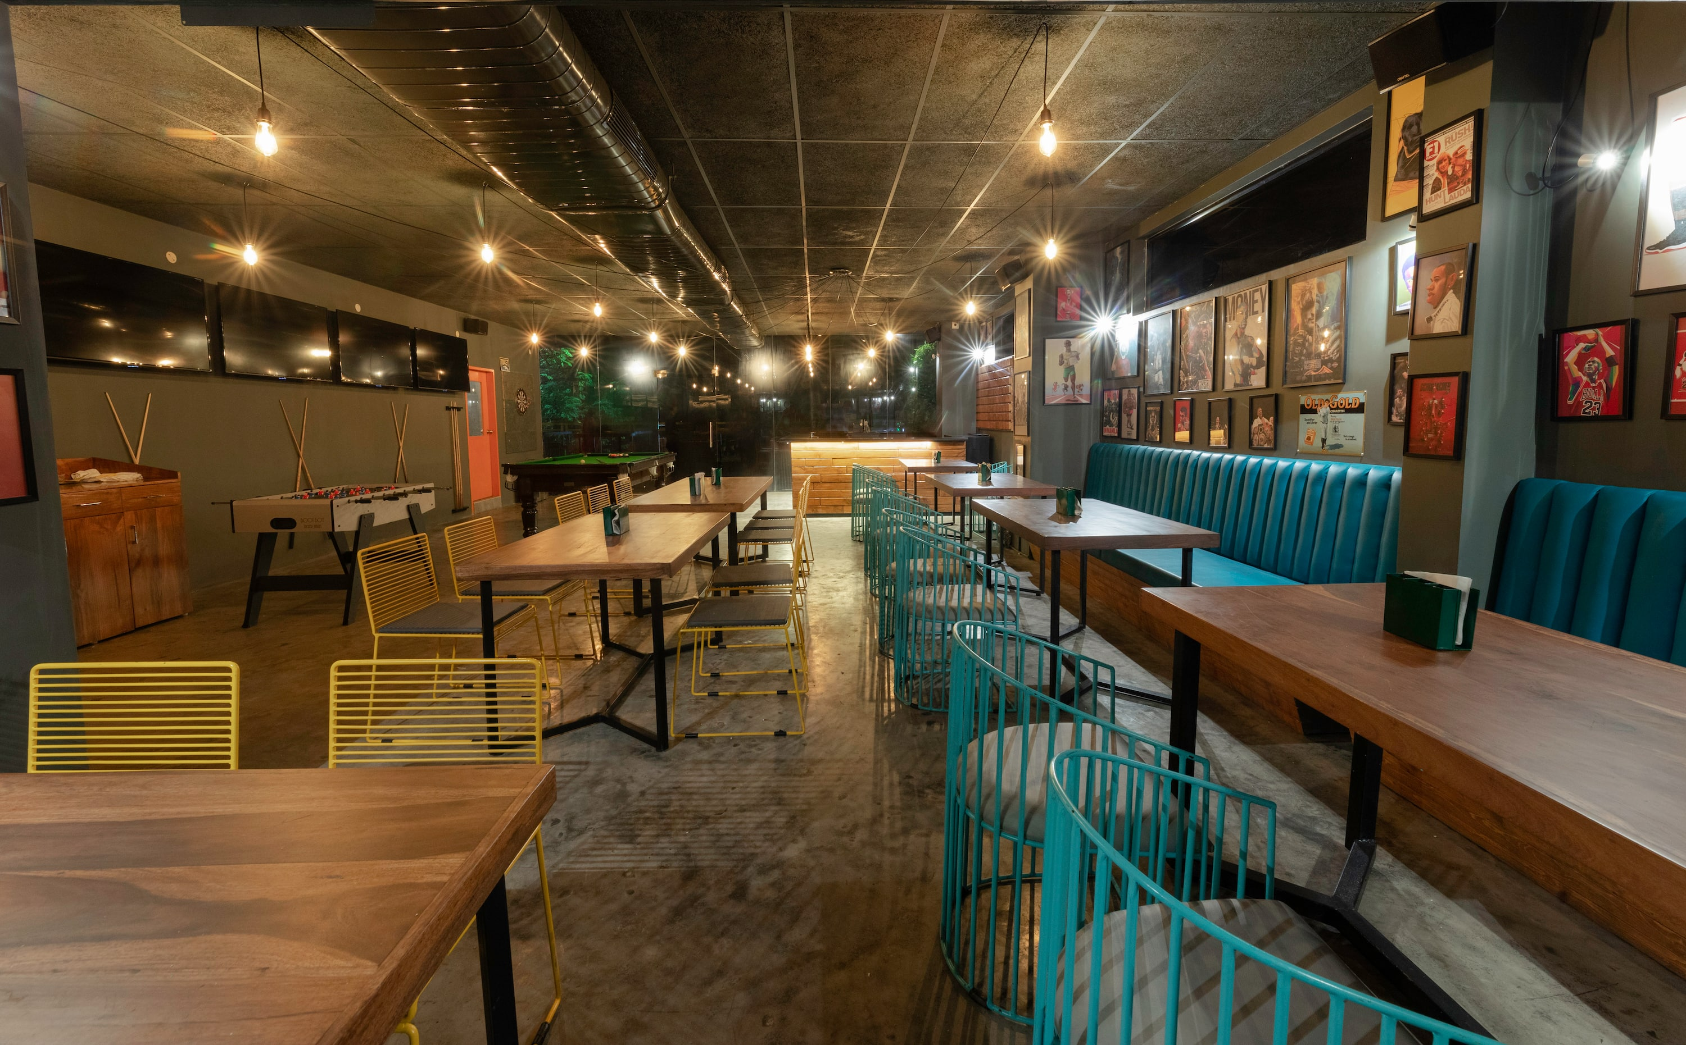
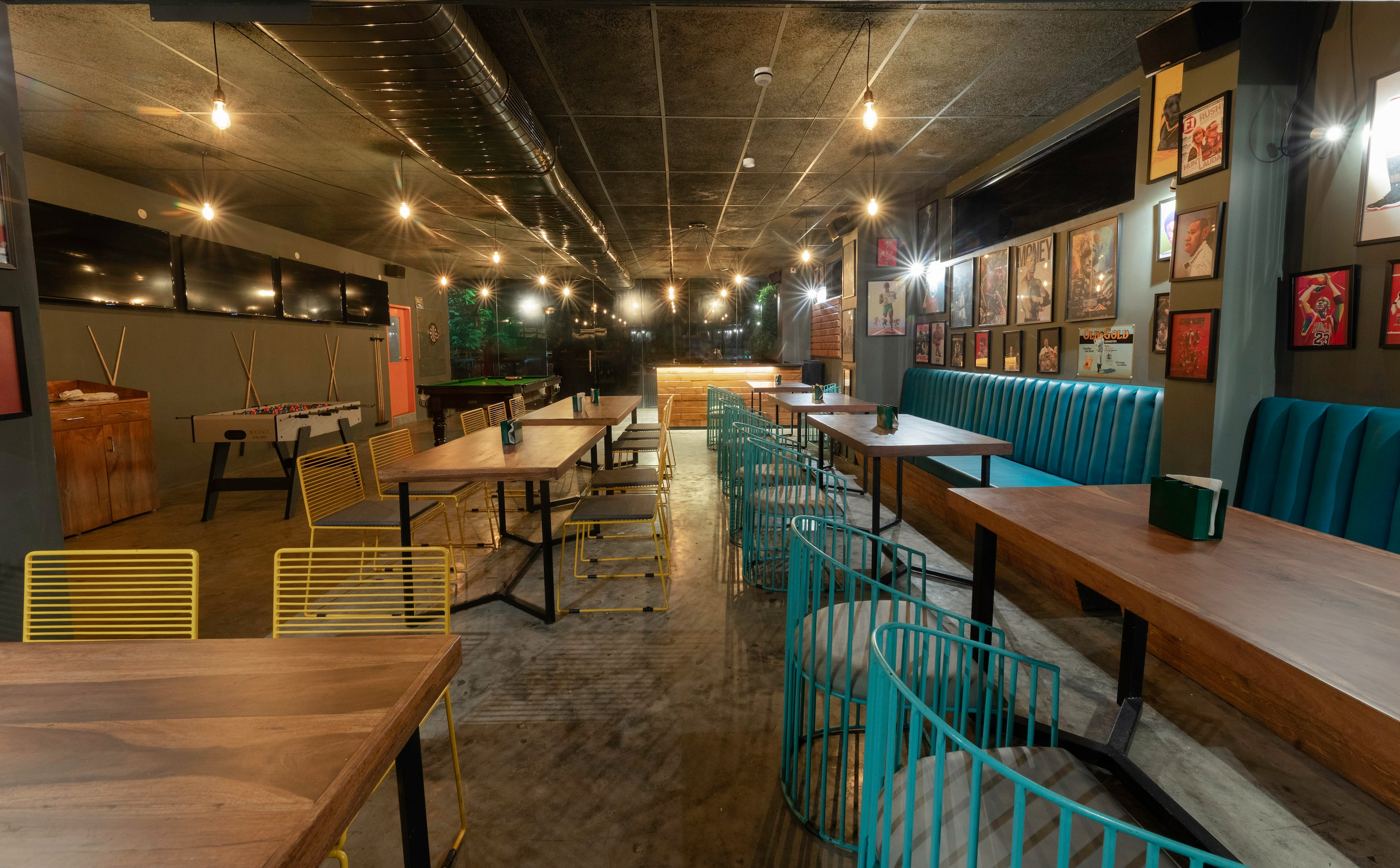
+ smoke detector [753,67,773,86]
+ pendant light [743,140,755,168]
